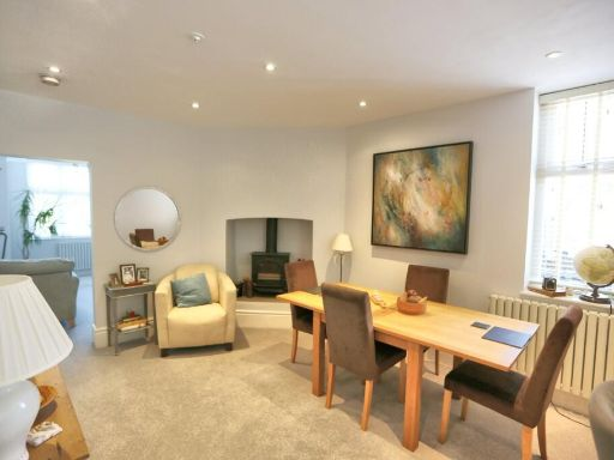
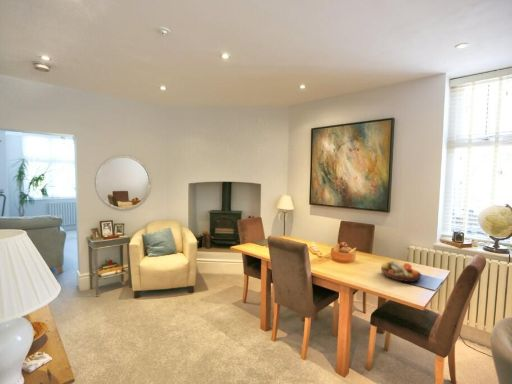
+ fruit bowl [380,260,422,283]
